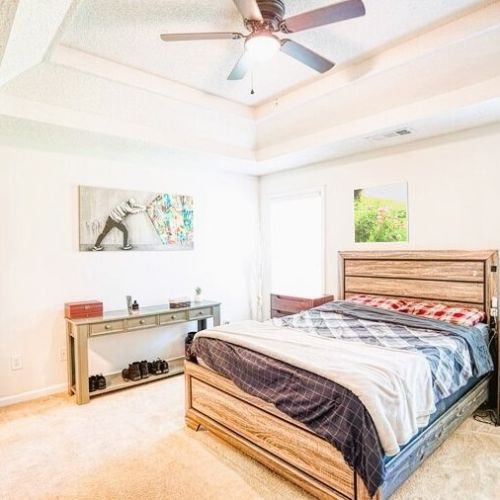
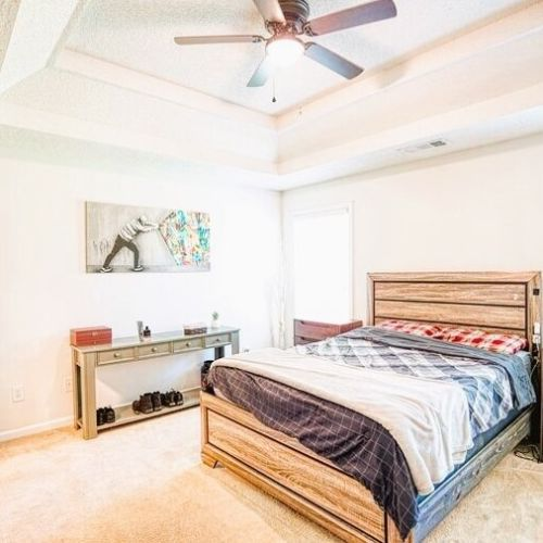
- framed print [352,180,410,244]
